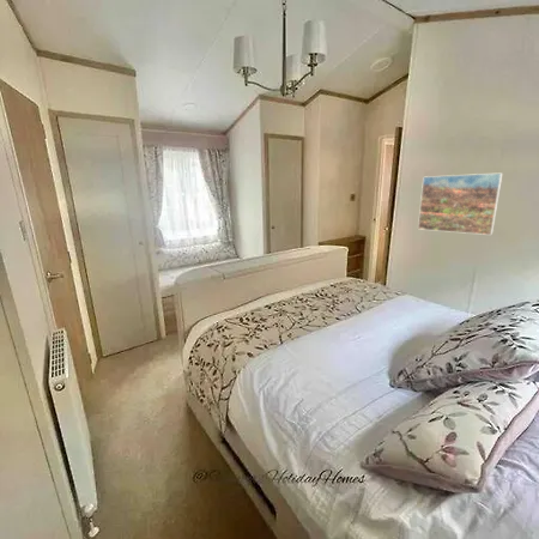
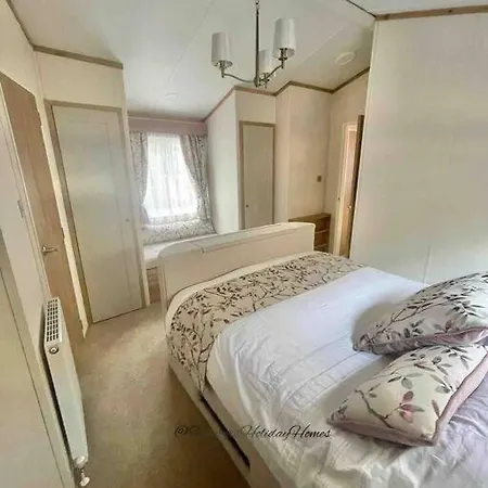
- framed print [417,171,504,236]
